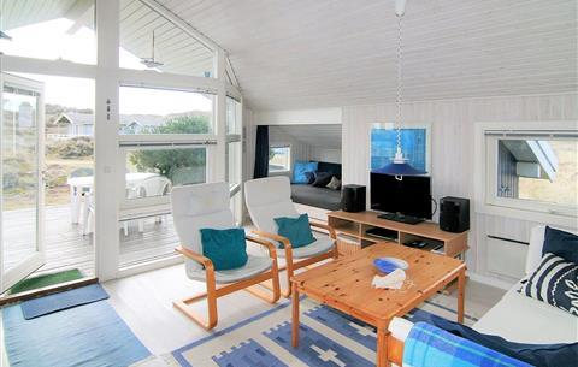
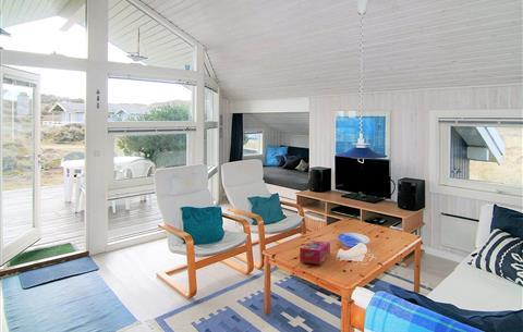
+ tissue box [299,239,331,266]
